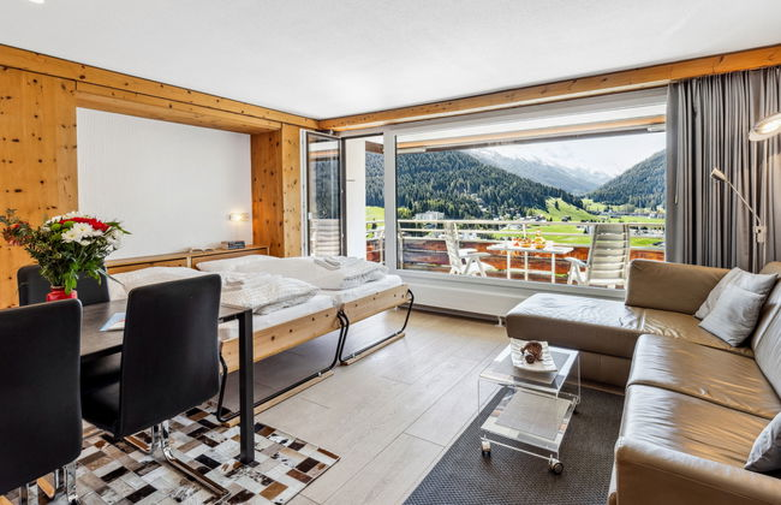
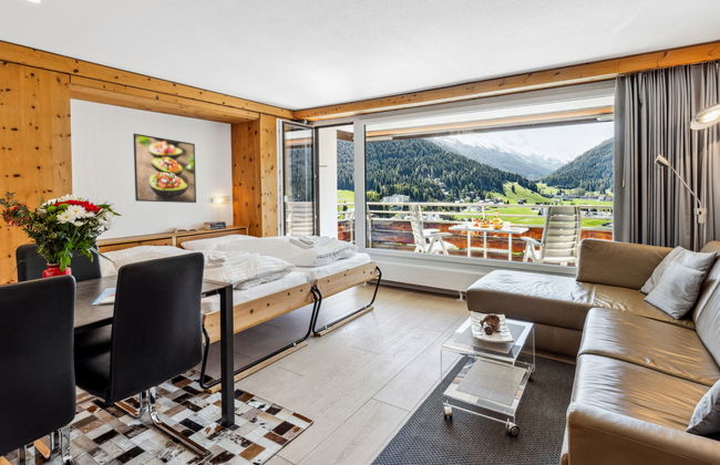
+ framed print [132,133,197,204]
